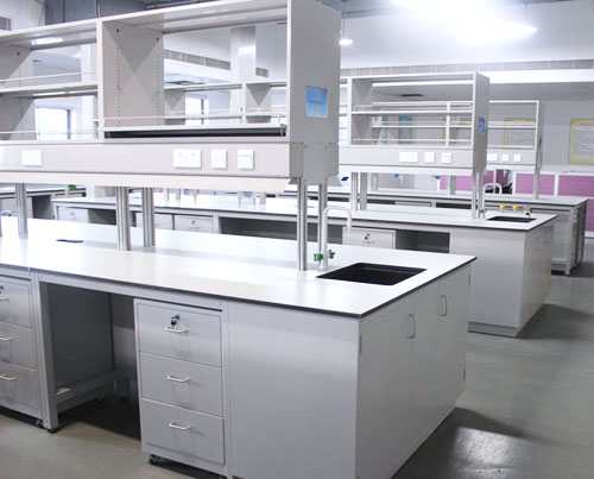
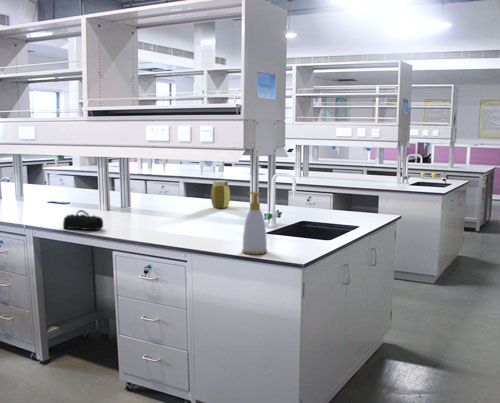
+ pencil case [62,209,104,232]
+ soap bottle [241,191,268,256]
+ jar [210,179,231,209]
